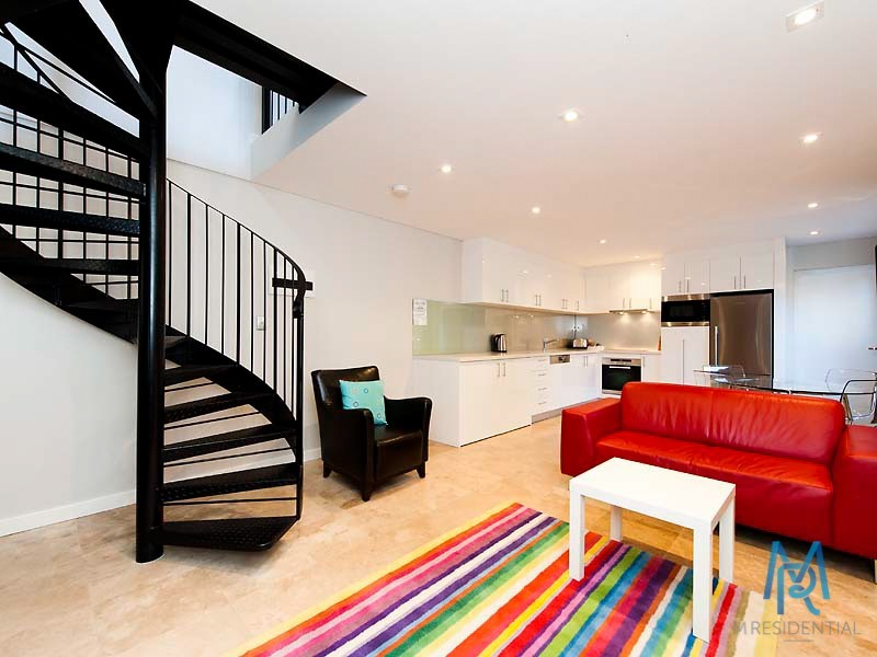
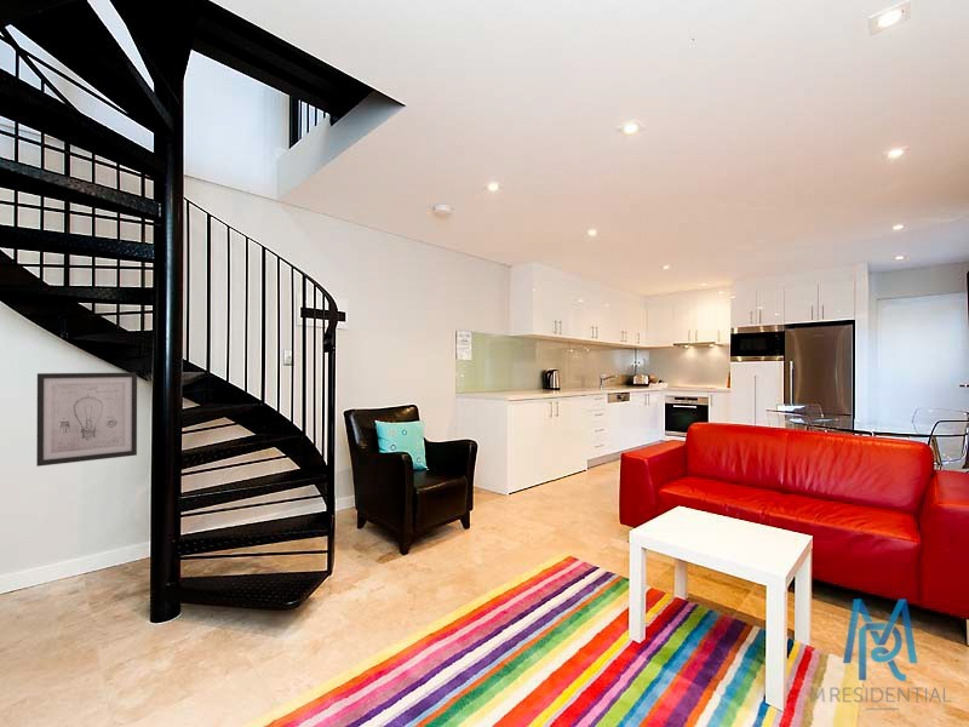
+ wall art [35,372,138,468]
